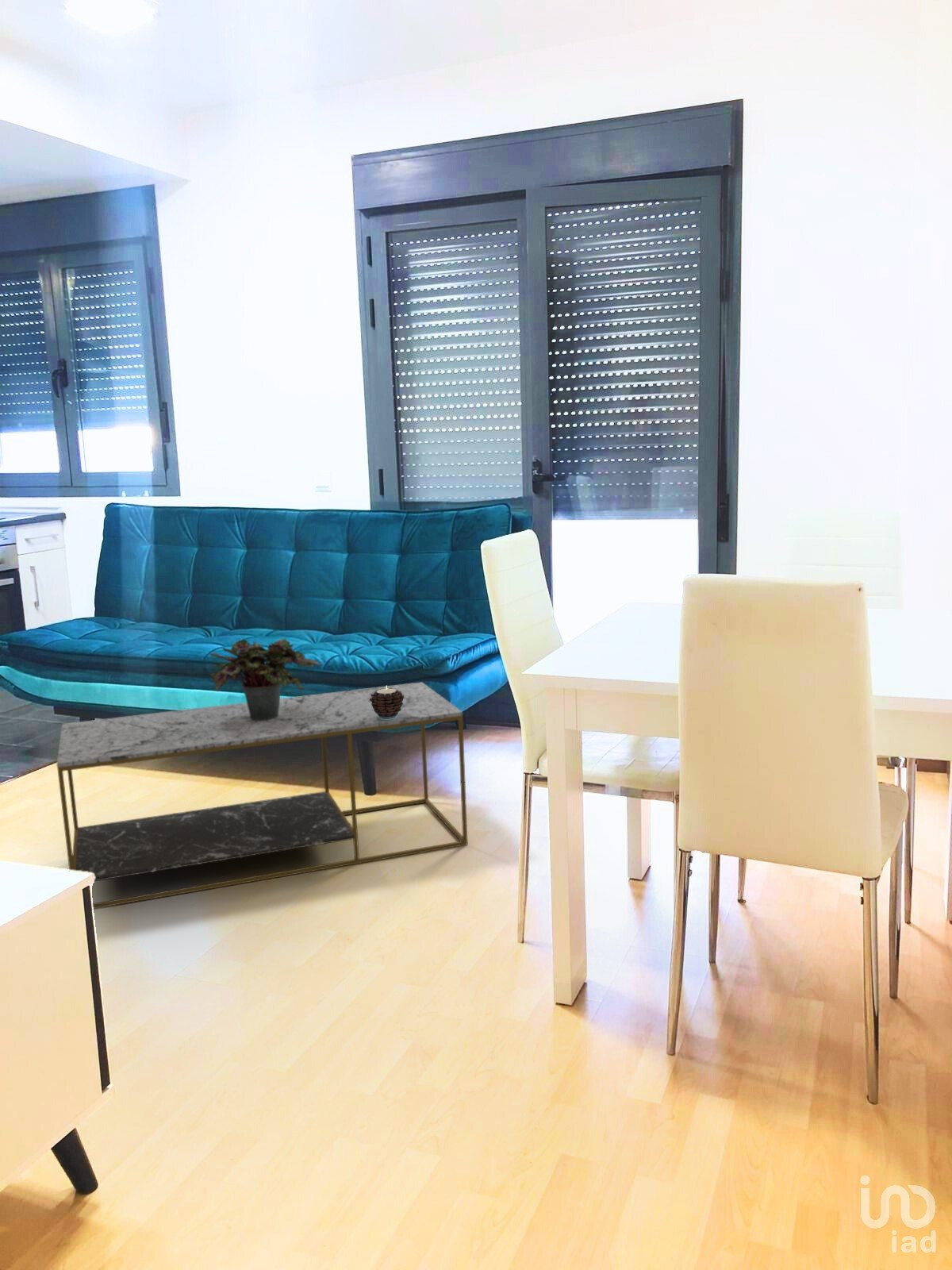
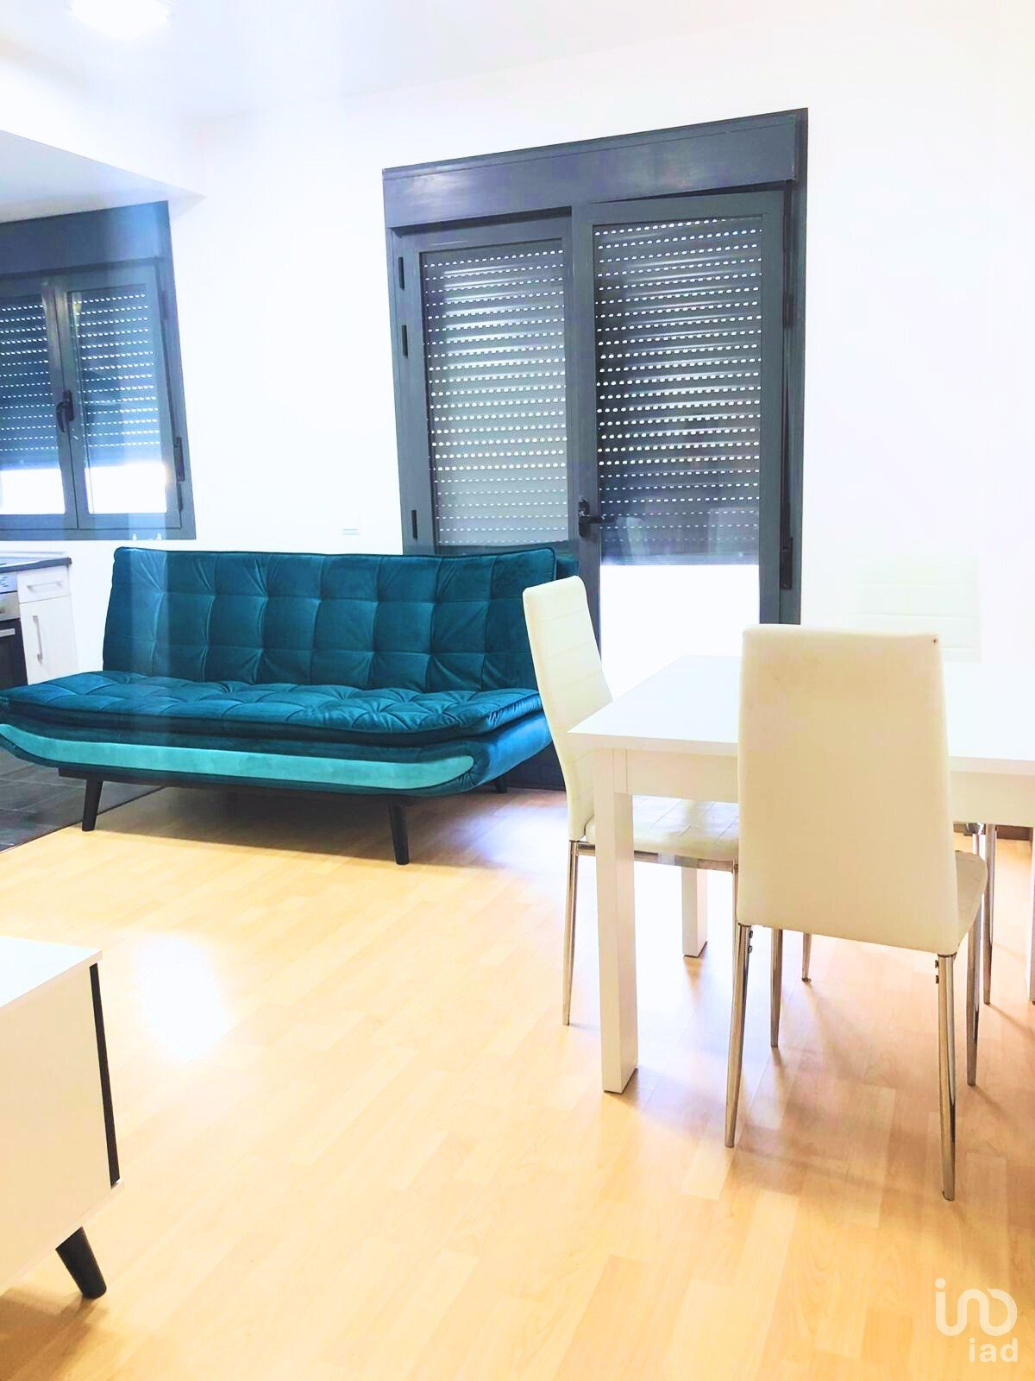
- candle [369,685,405,719]
- coffee table [56,681,468,910]
- potted plant [209,638,321,721]
